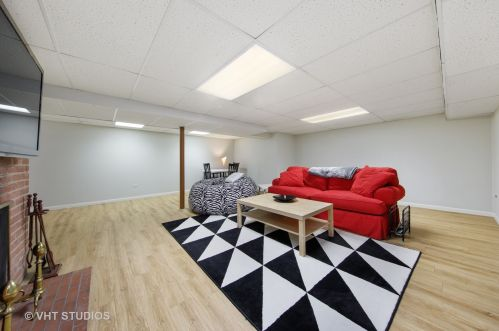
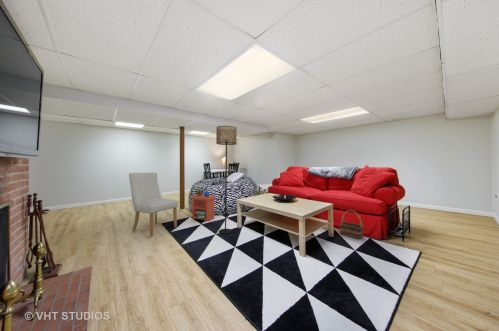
+ nightstand [190,186,217,222]
+ floor lamp [215,125,238,235]
+ basket [339,209,364,240]
+ chair [128,171,179,238]
